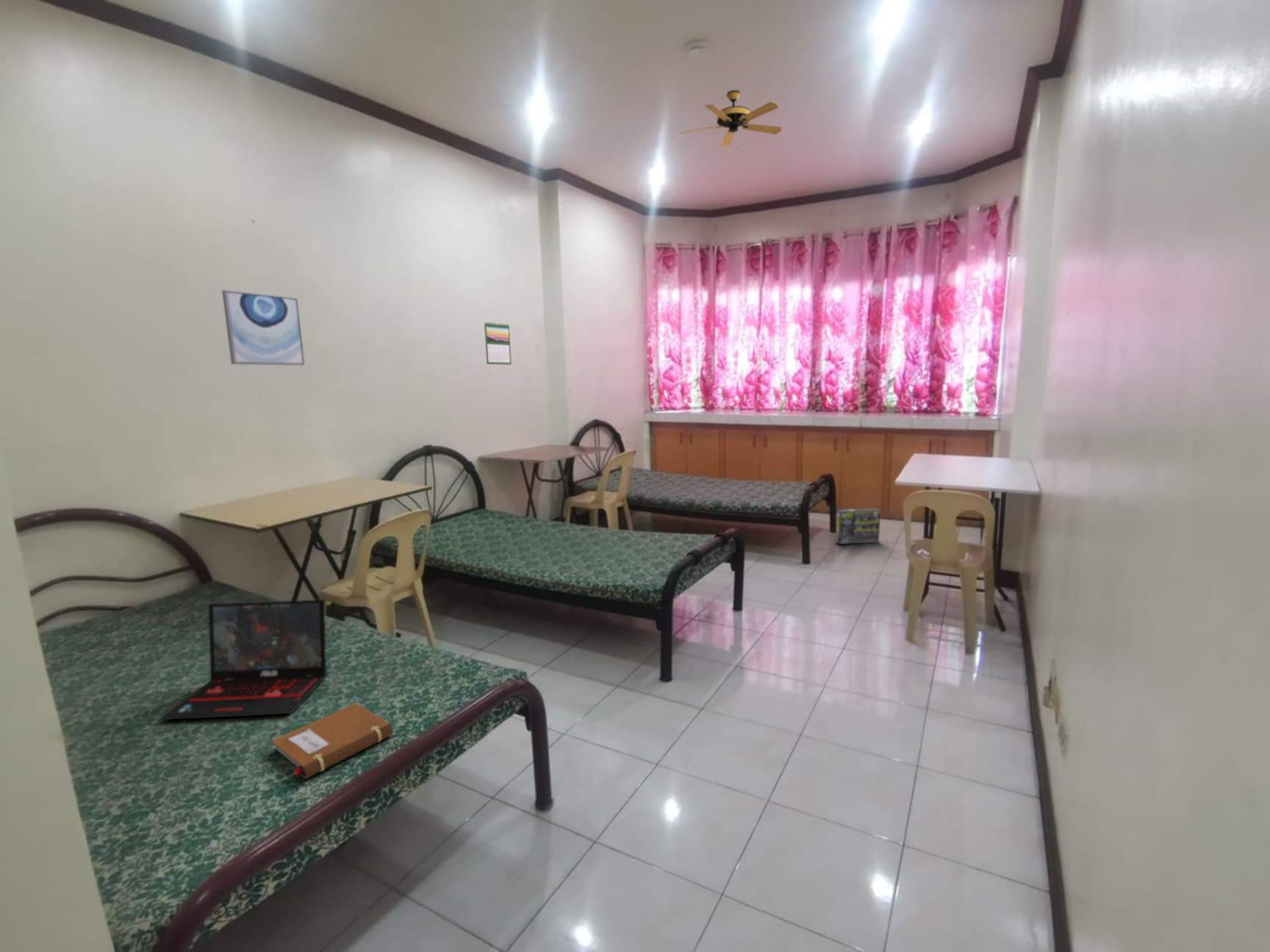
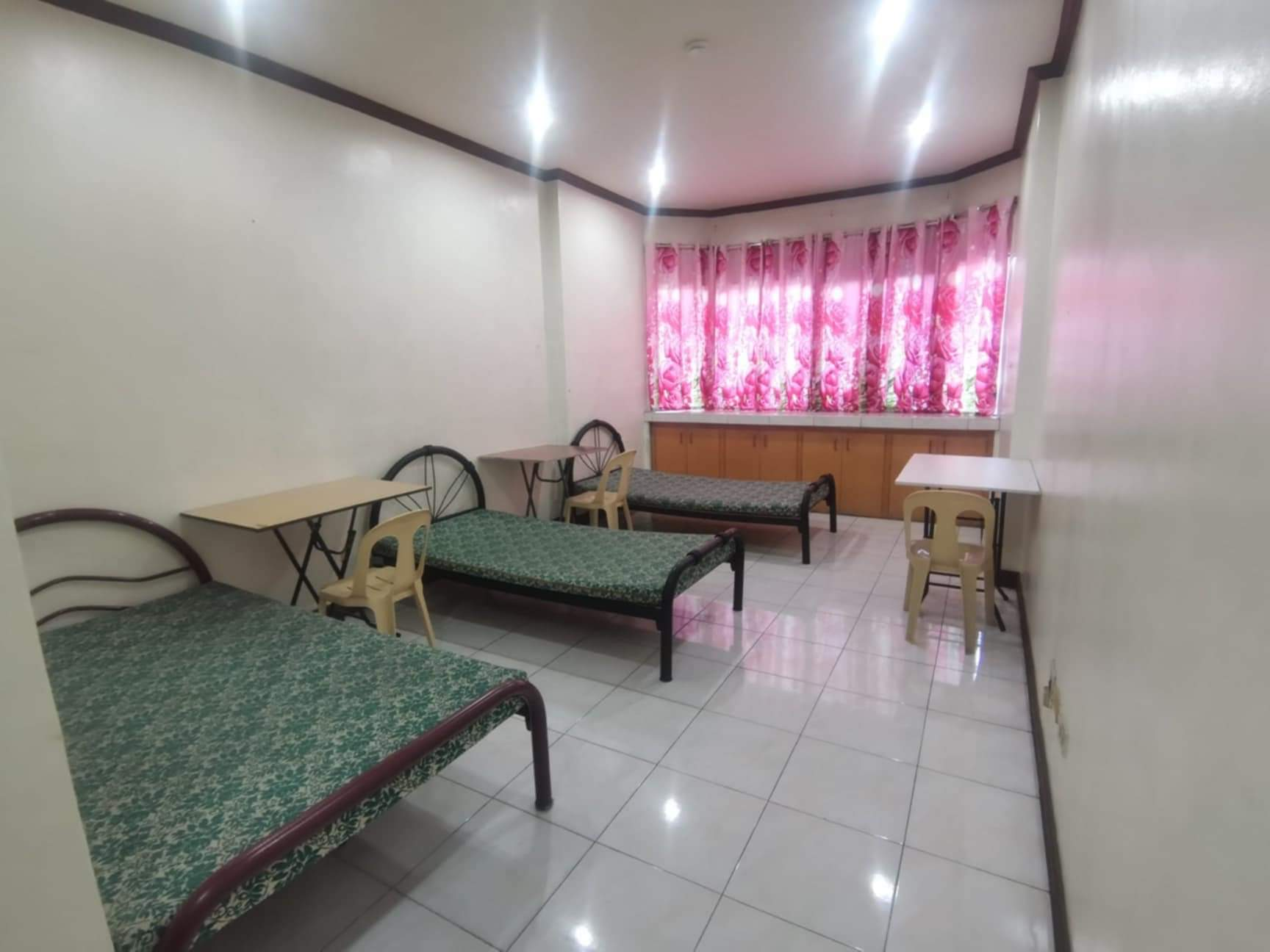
- wall art [221,289,306,366]
- box [835,508,881,545]
- laptop [159,599,328,721]
- notebook [270,702,393,779]
- calendar [484,321,512,365]
- ceiling fan [679,89,783,151]
